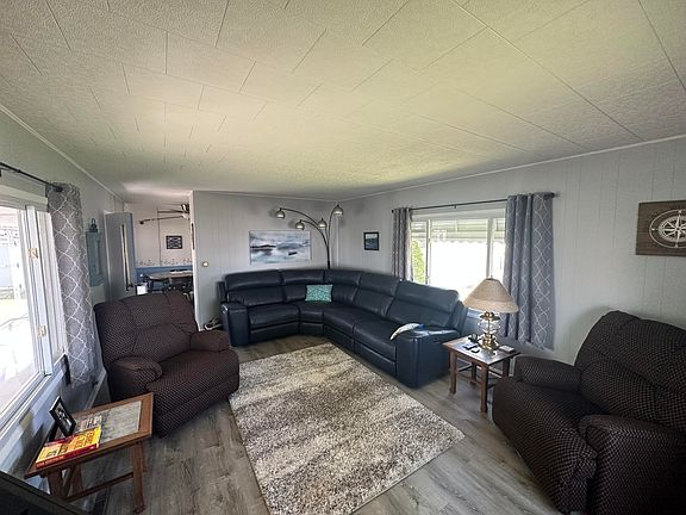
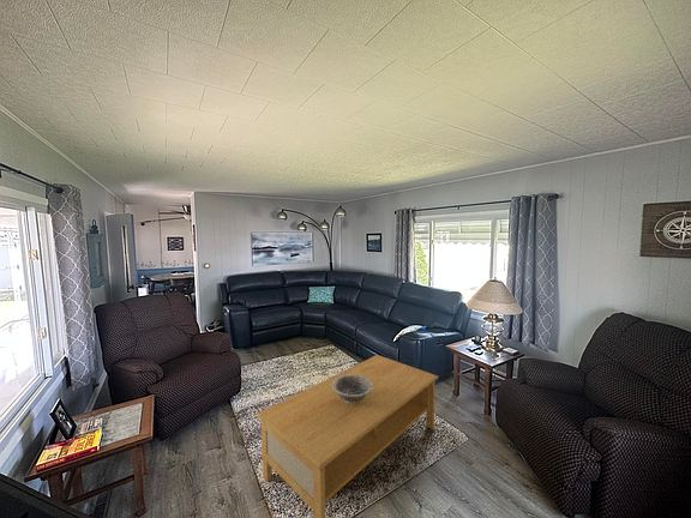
+ decorative bowl [332,375,372,404]
+ coffee table [254,354,440,518]
